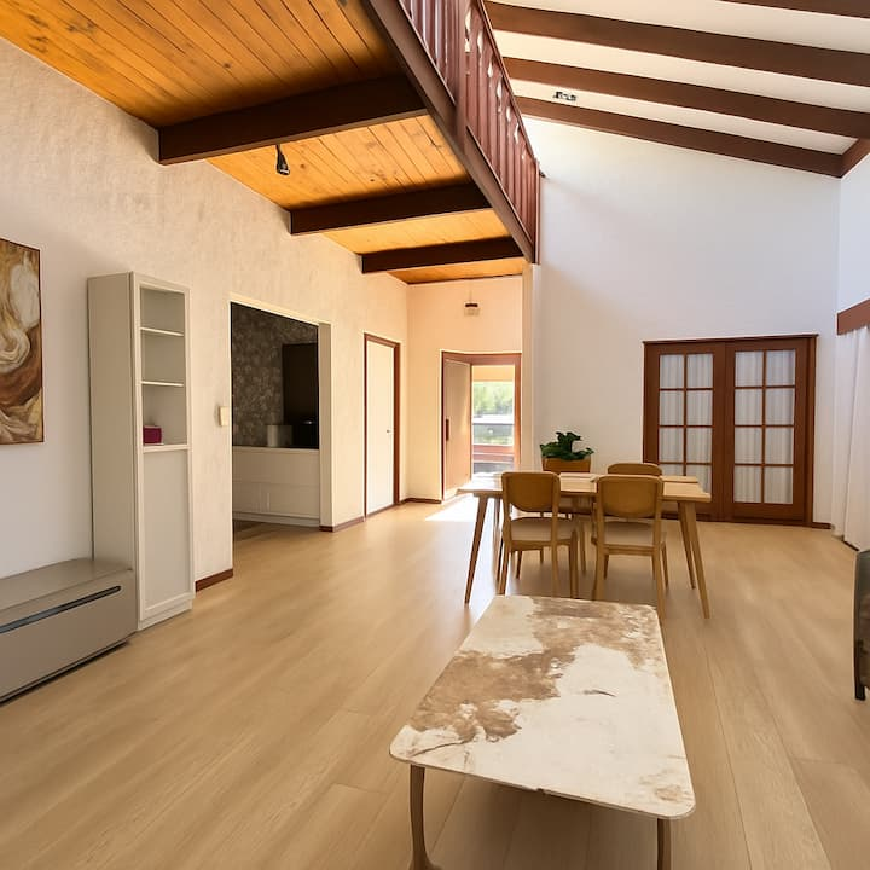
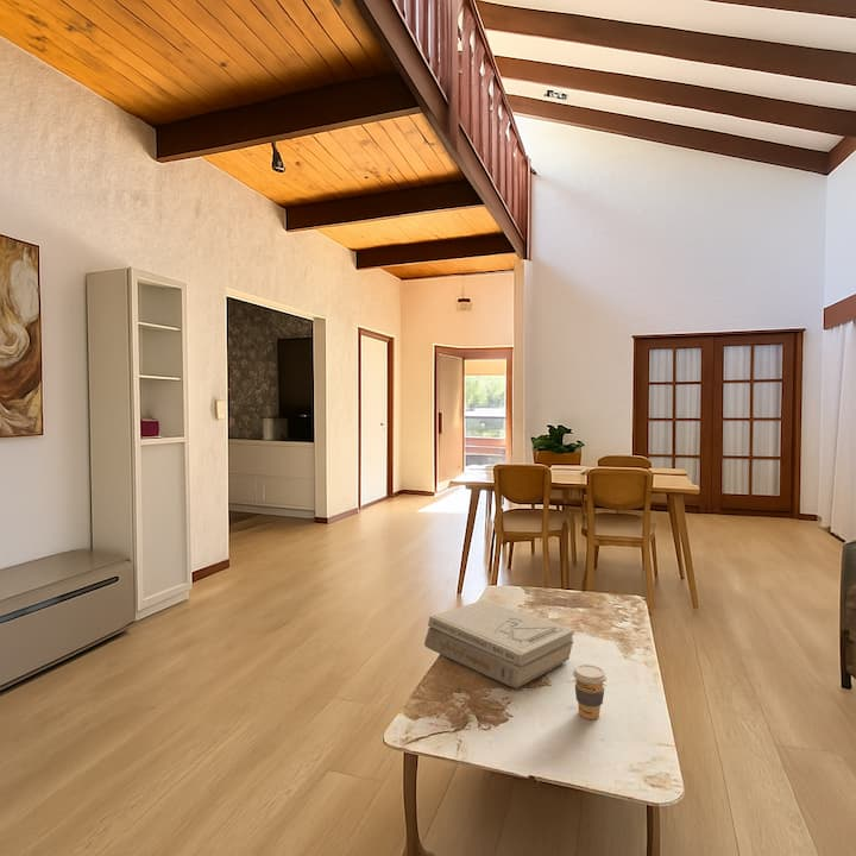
+ books [423,599,577,688]
+ coffee cup [572,663,608,720]
